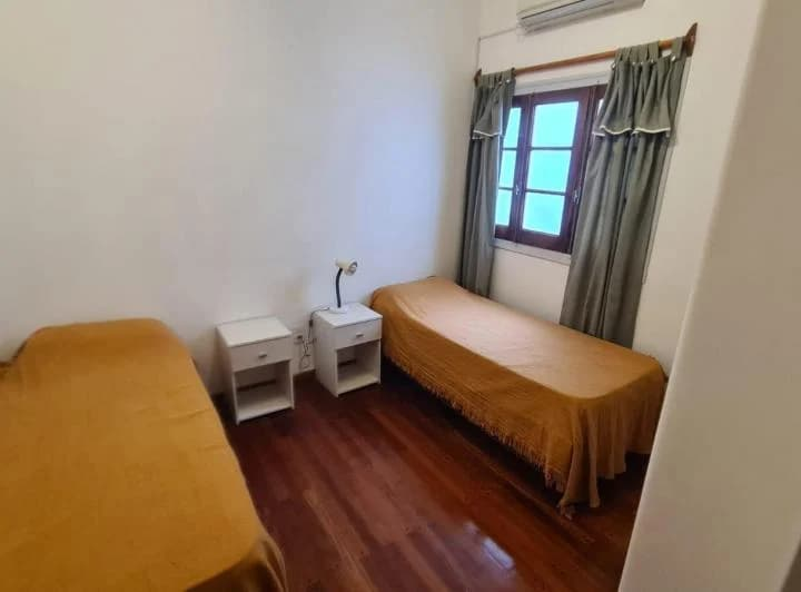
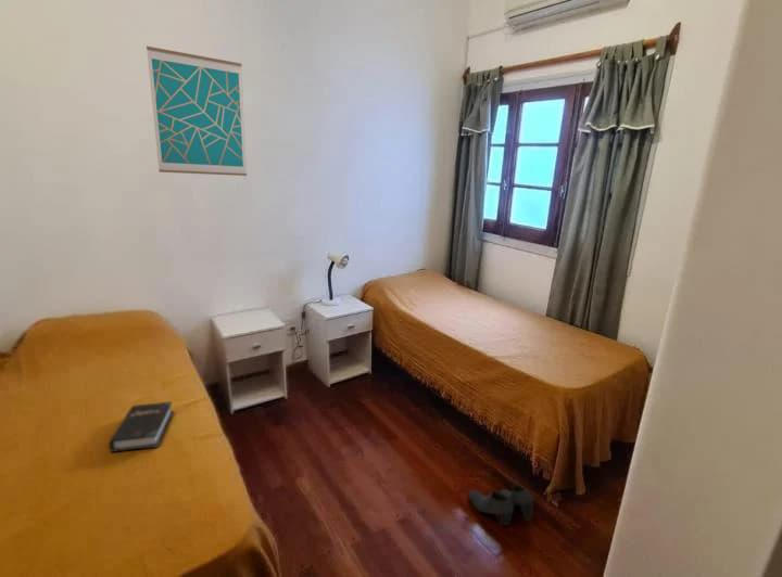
+ hardback book [108,400,175,453]
+ wall art [146,46,248,177]
+ shoe [468,484,534,527]
